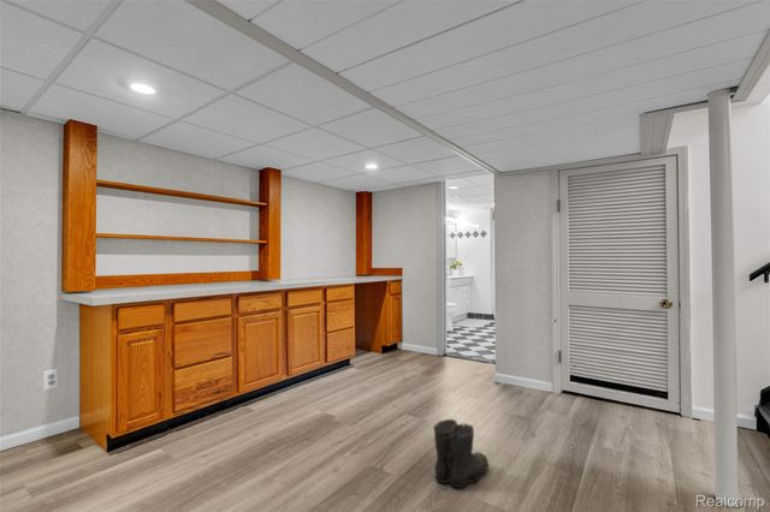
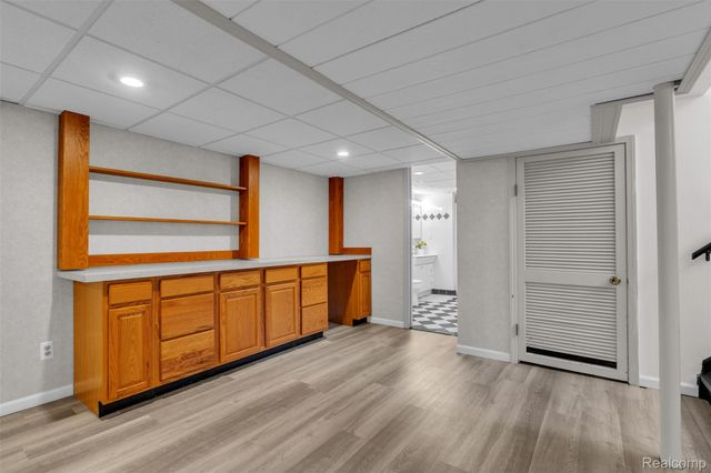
- boots [432,418,490,489]
